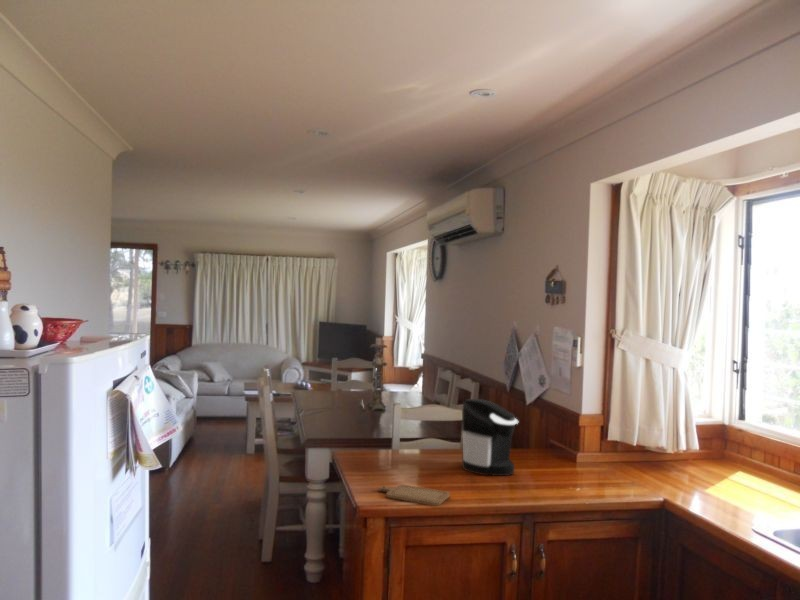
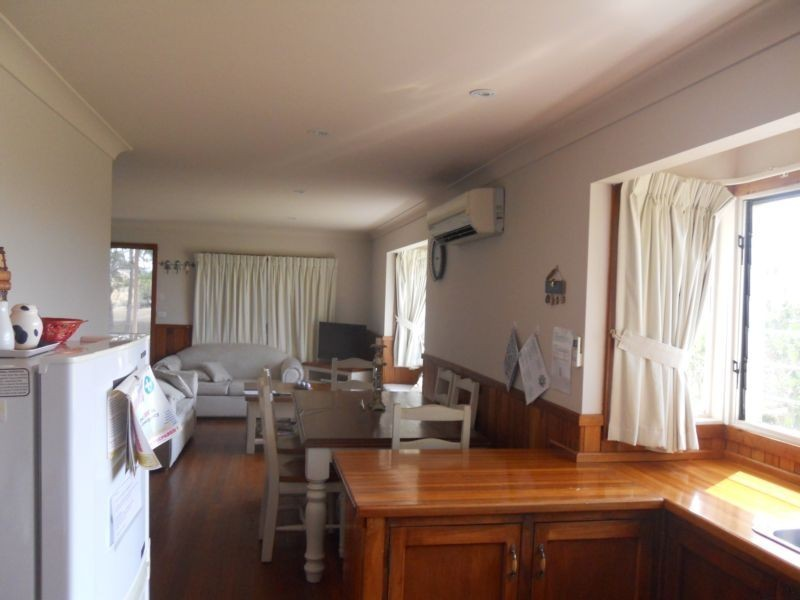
- coffee maker [461,398,519,477]
- chopping board [378,483,451,507]
